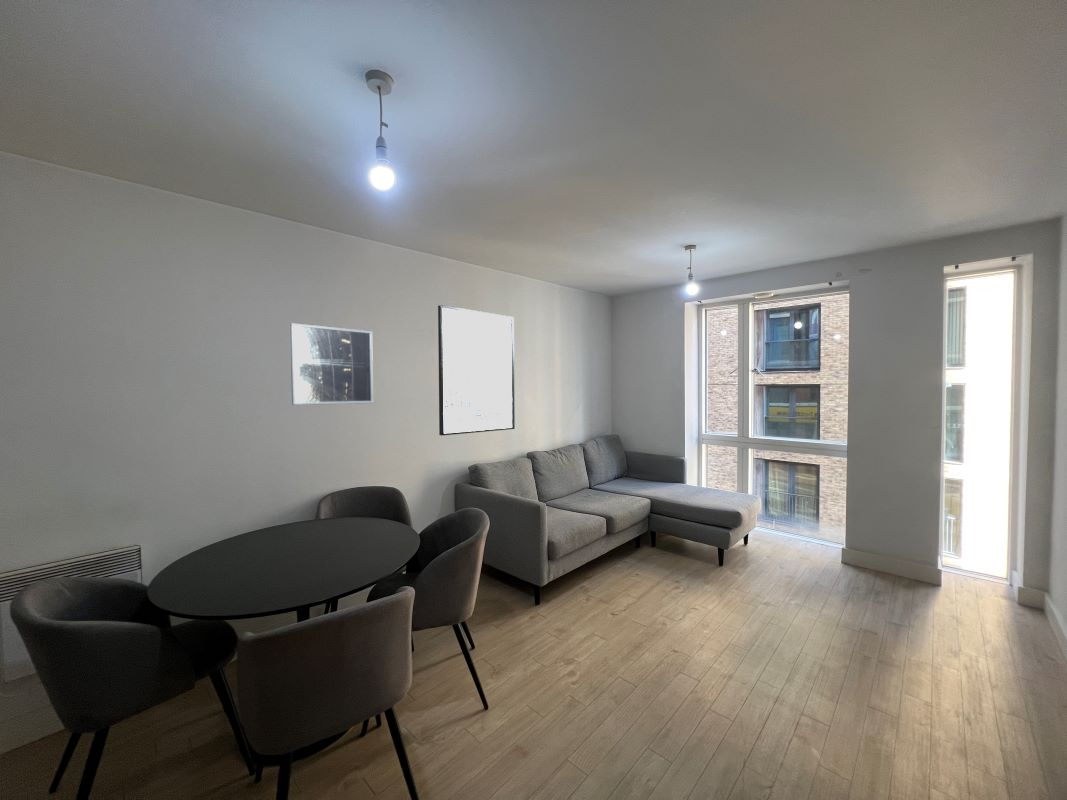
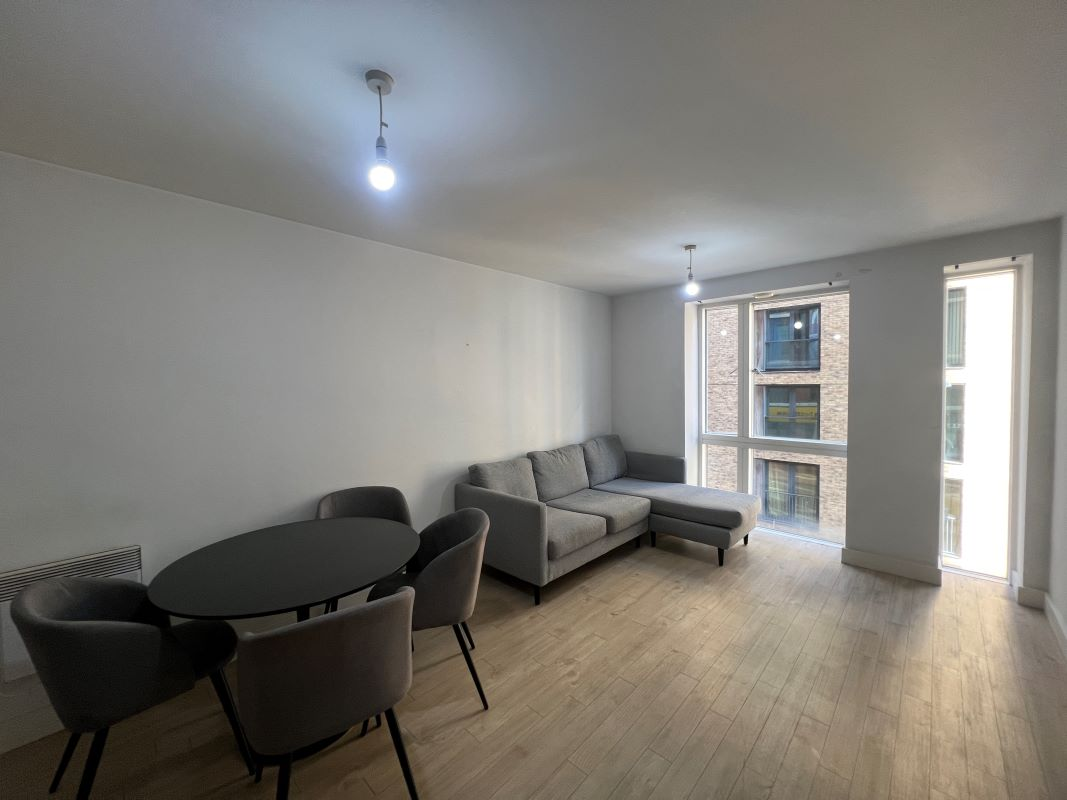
- wall art [437,304,516,436]
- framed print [290,322,374,406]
